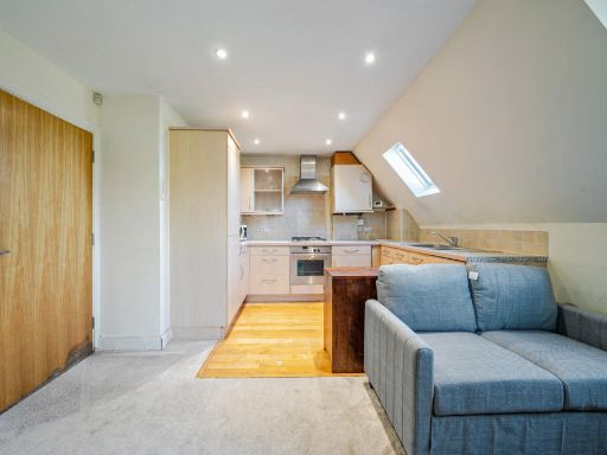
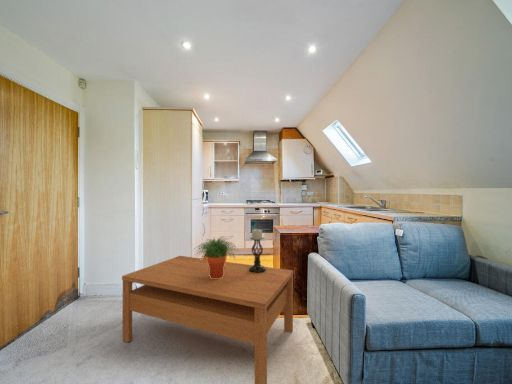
+ coffee table [121,255,294,384]
+ potted plant [192,236,240,279]
+ candle holder [248,228,266,274]
